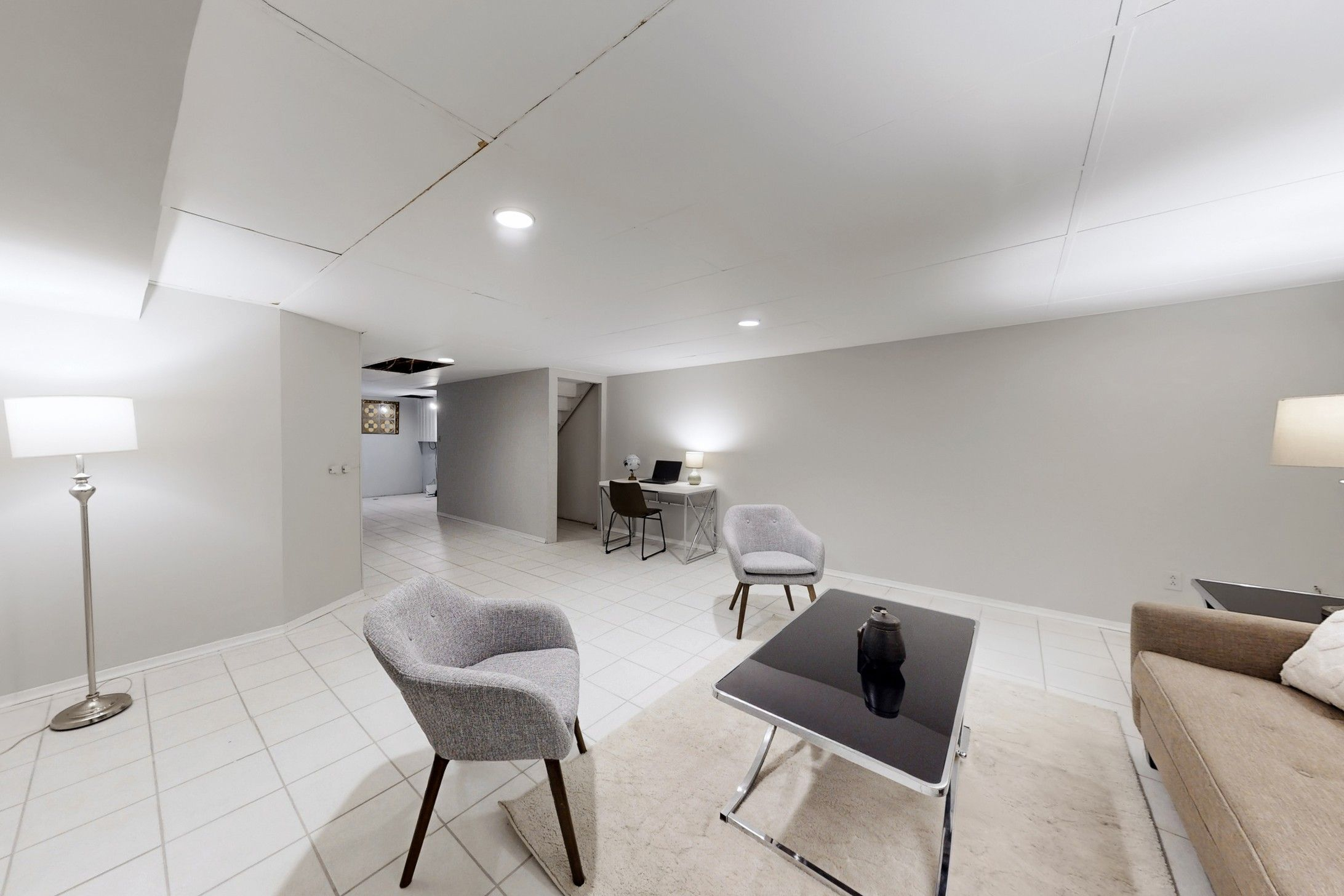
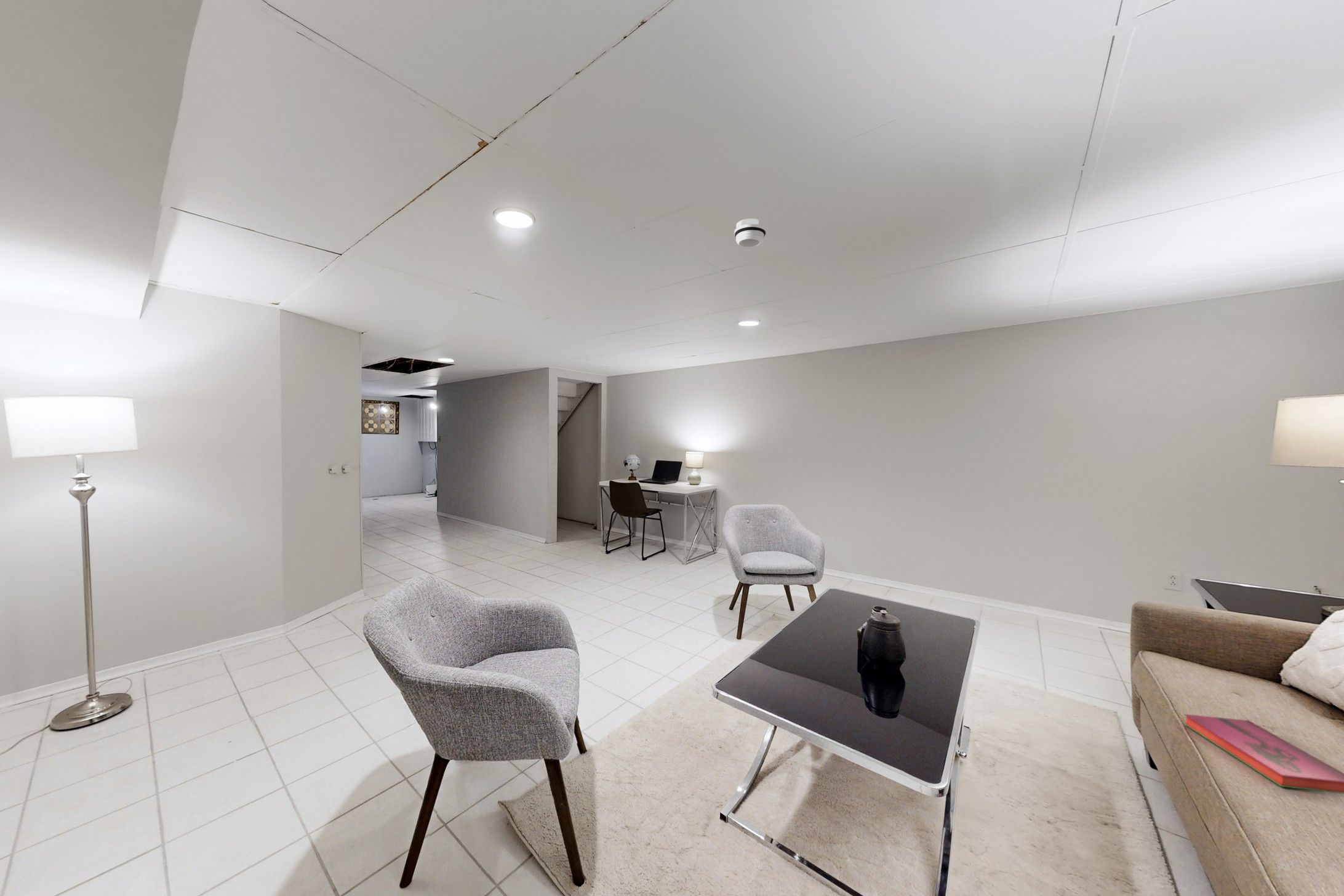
+ hardback book [1183,713,1344,794]
+ smoke detector [734,218,767,249]
